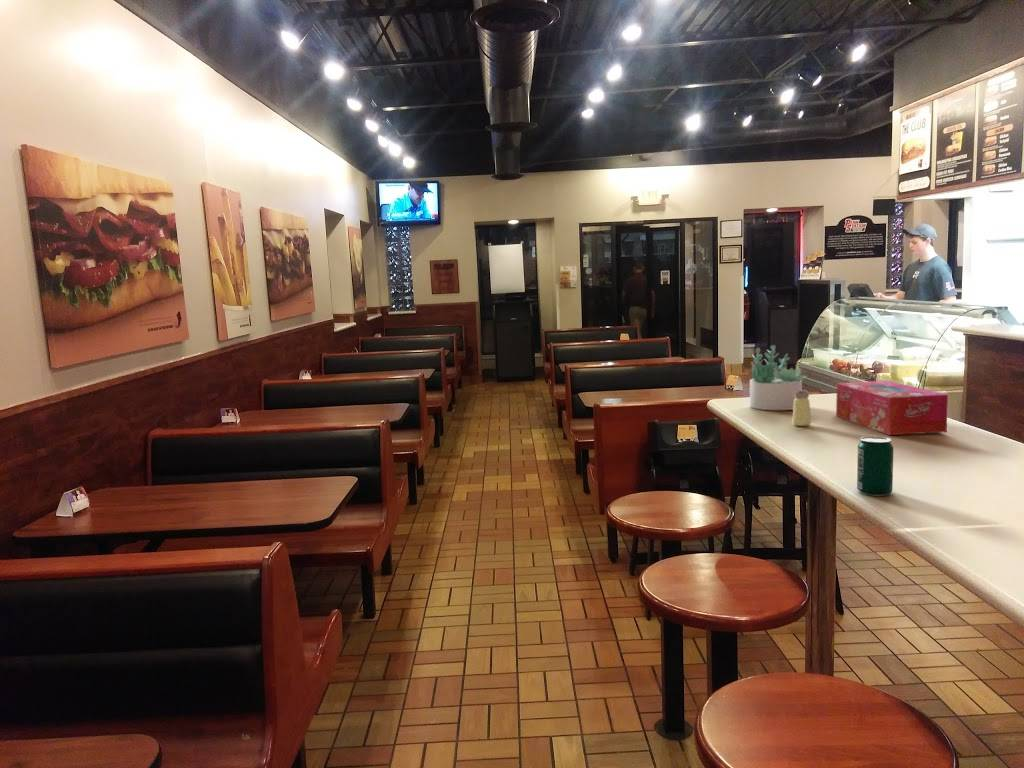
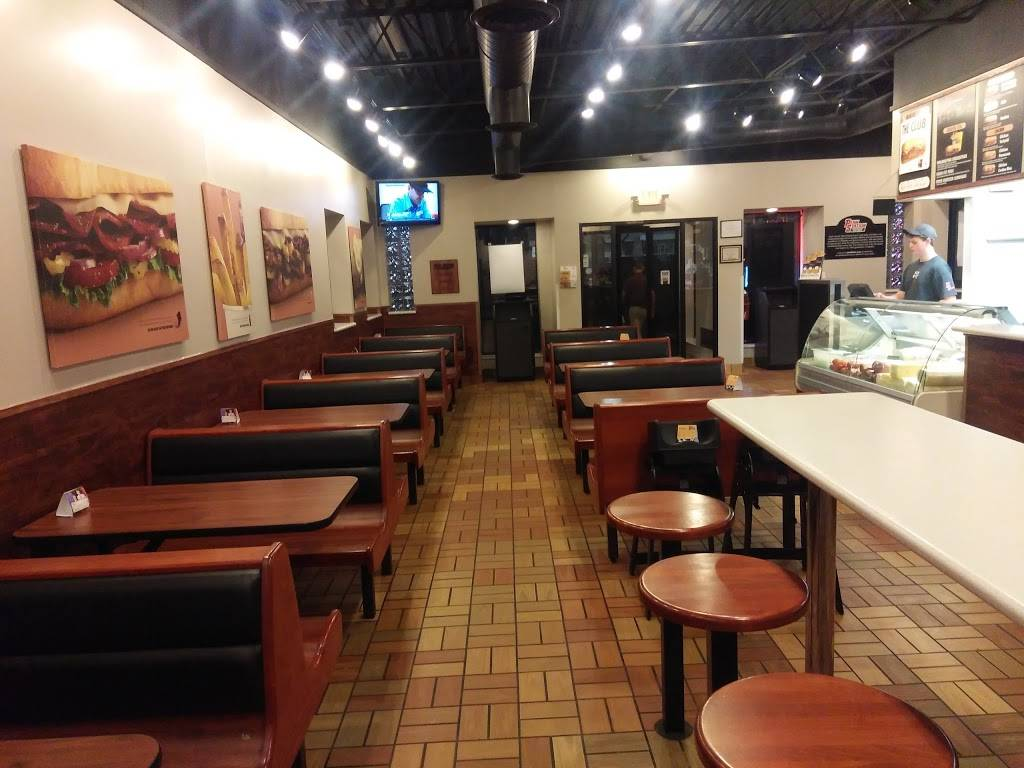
- beverage can [856,435,894,497]
- saltshaker [791,389,812,427]
- tissue box [835,380,949,436]
- succulent plant [749,344,807,411]
